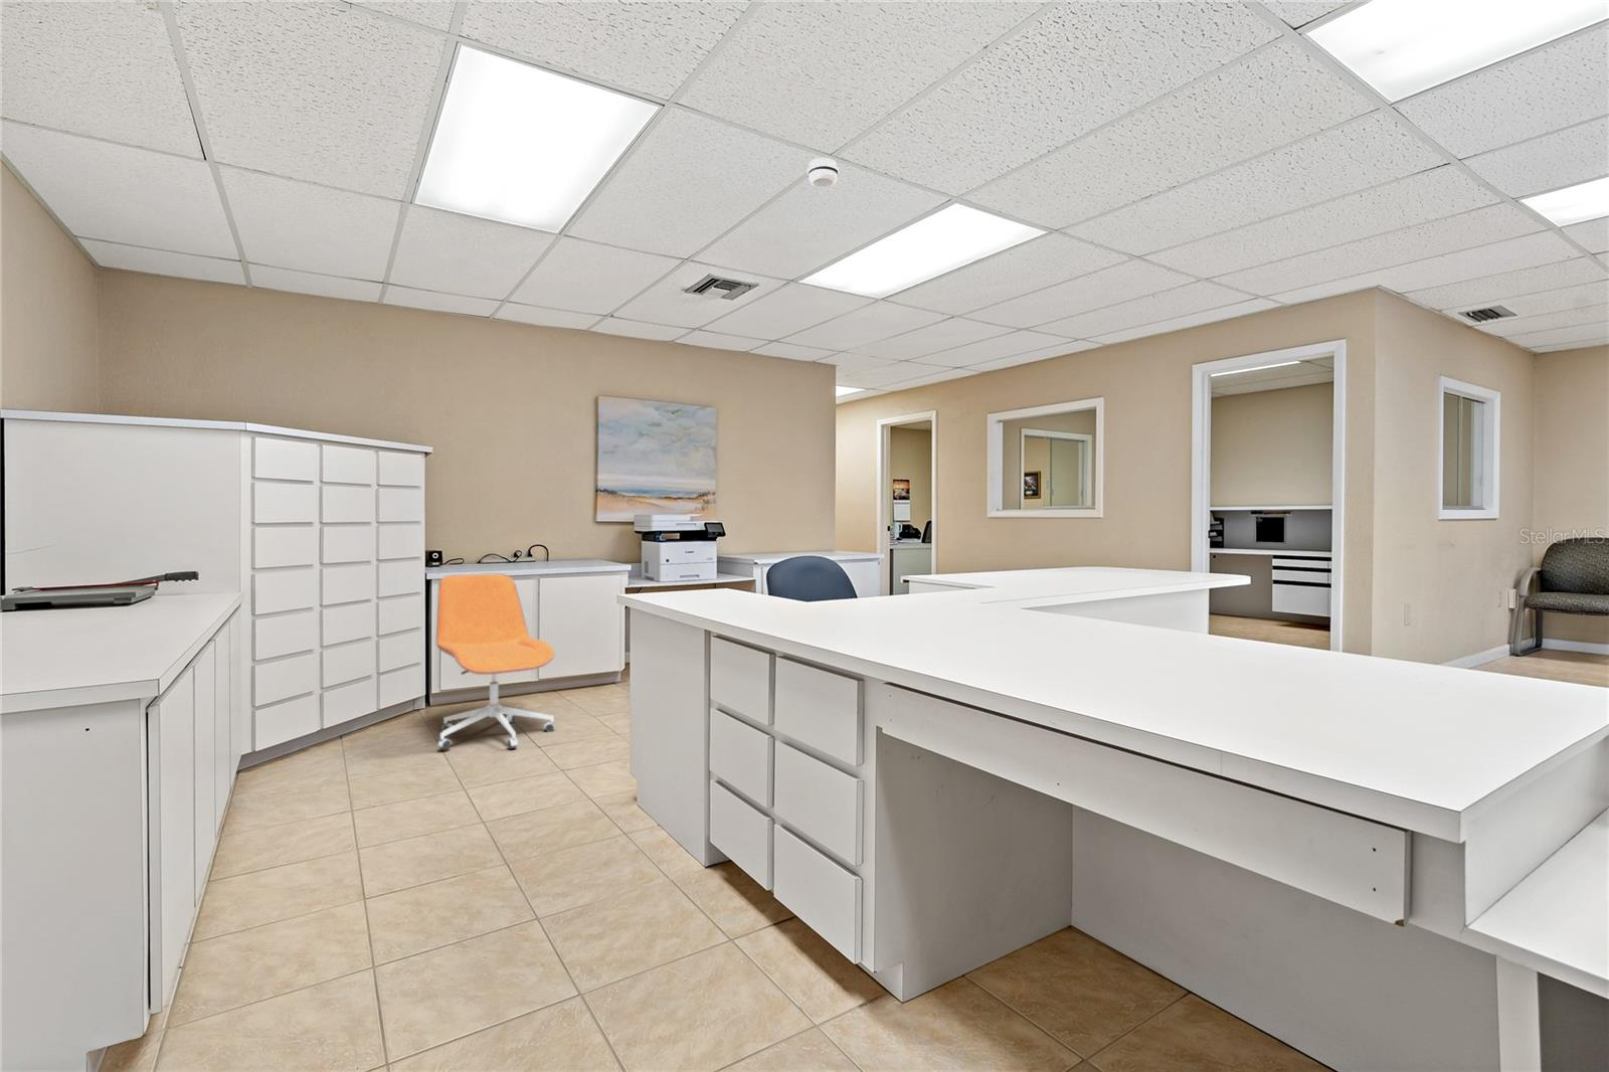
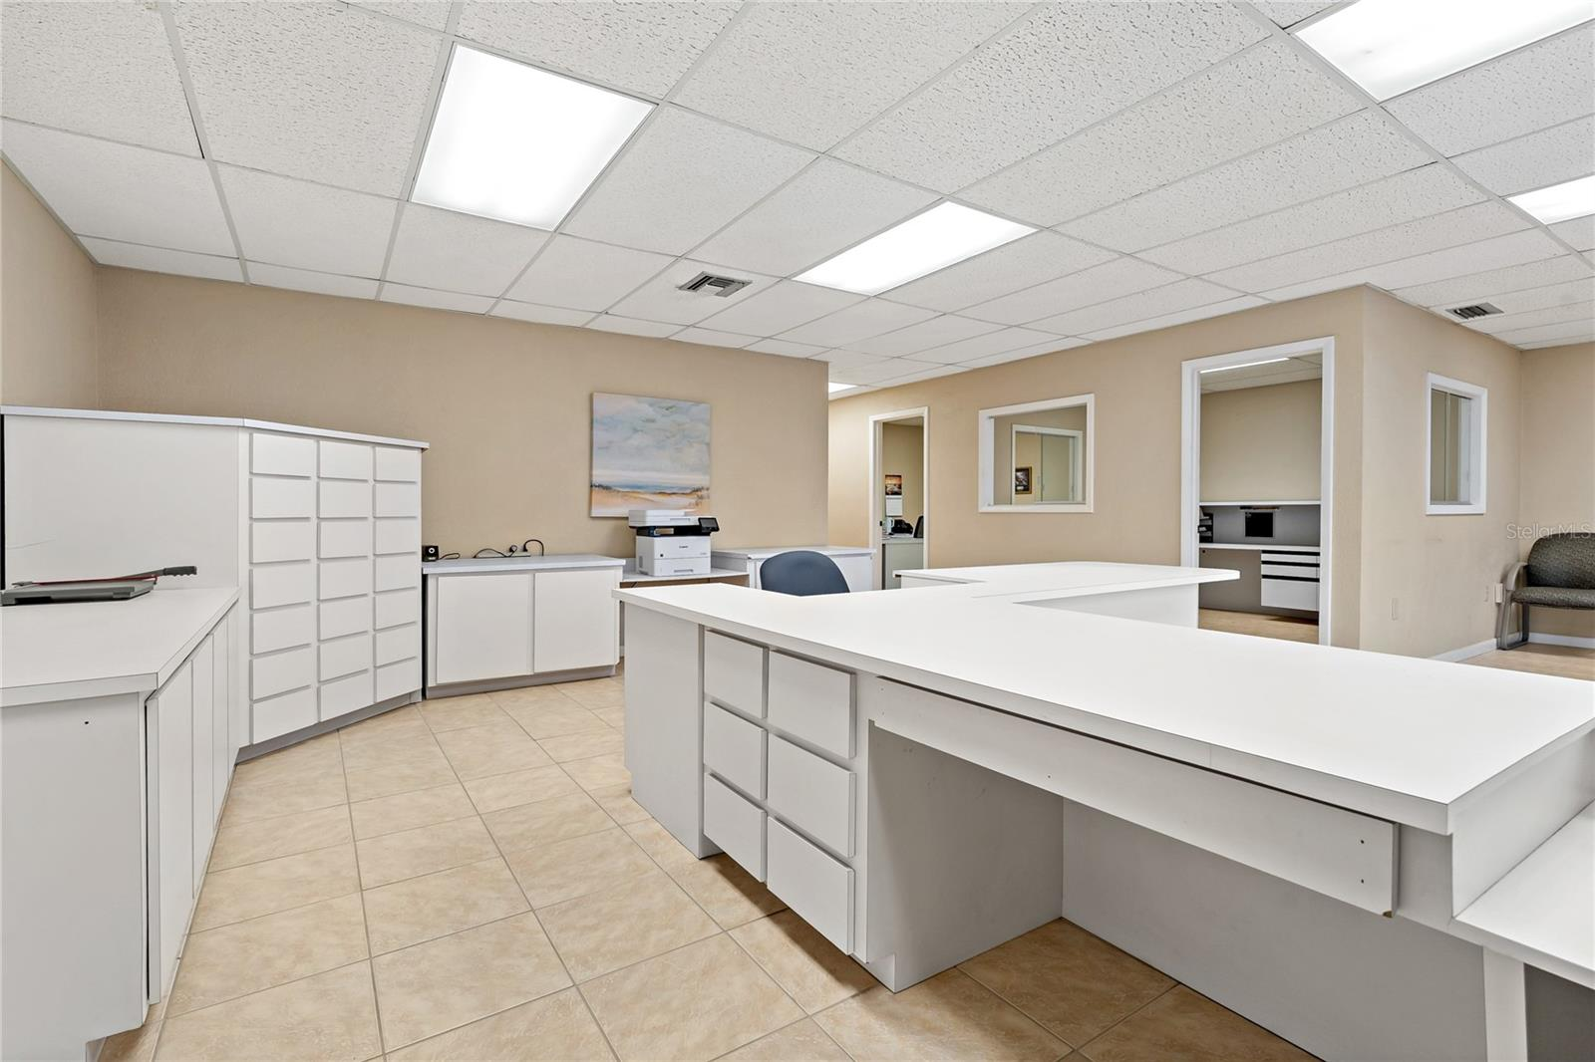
- office chair [435,573,556,750]
- smoke detector [806,157,840,189]
